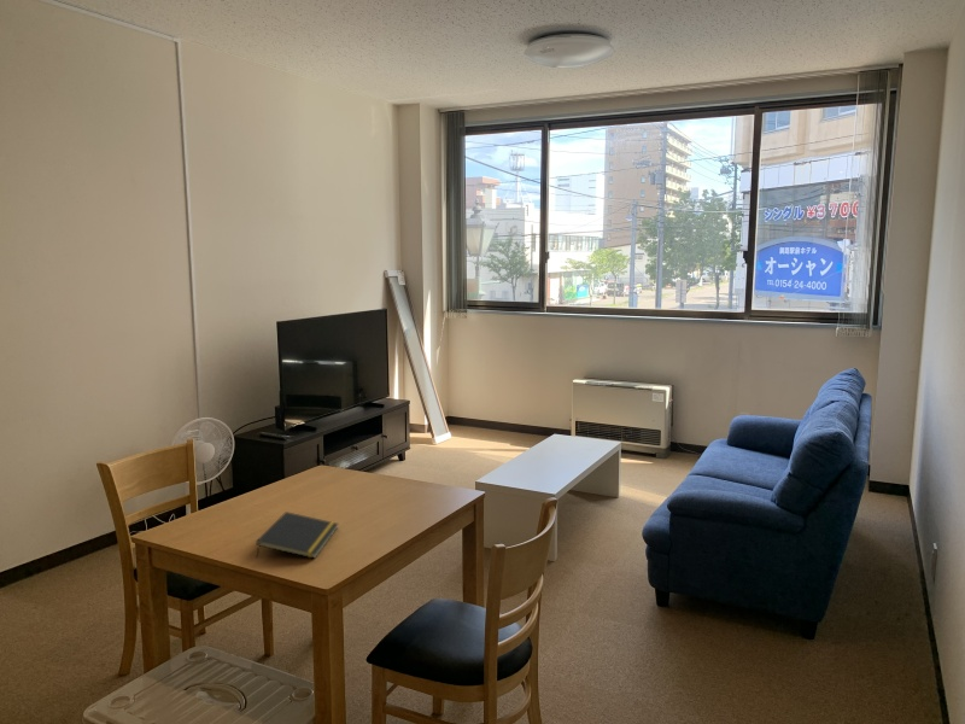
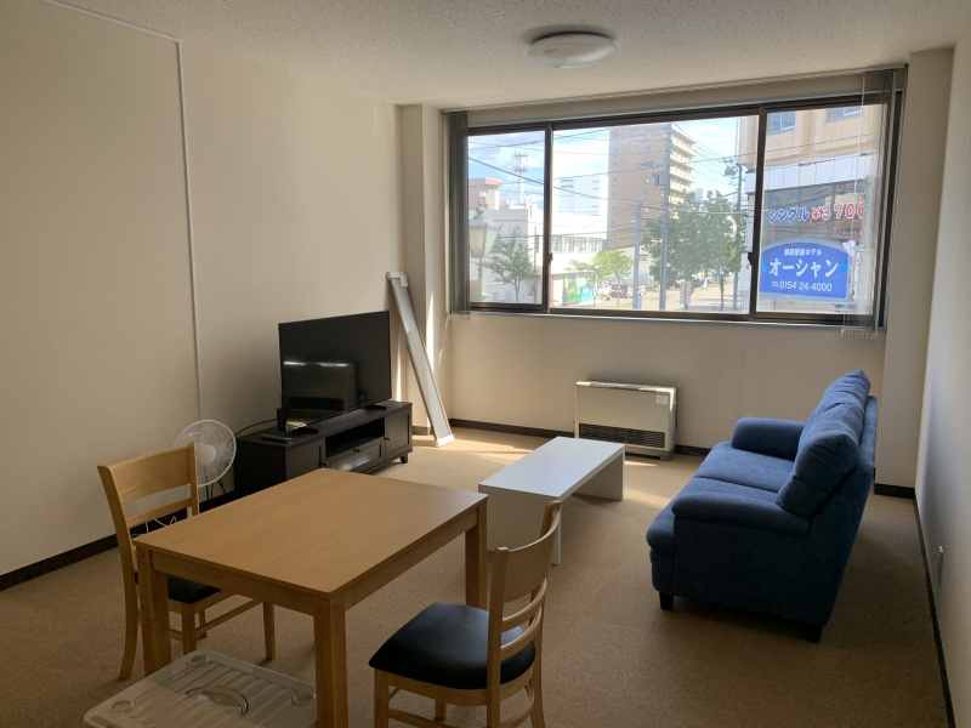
- notepad [255,510,339,560]
